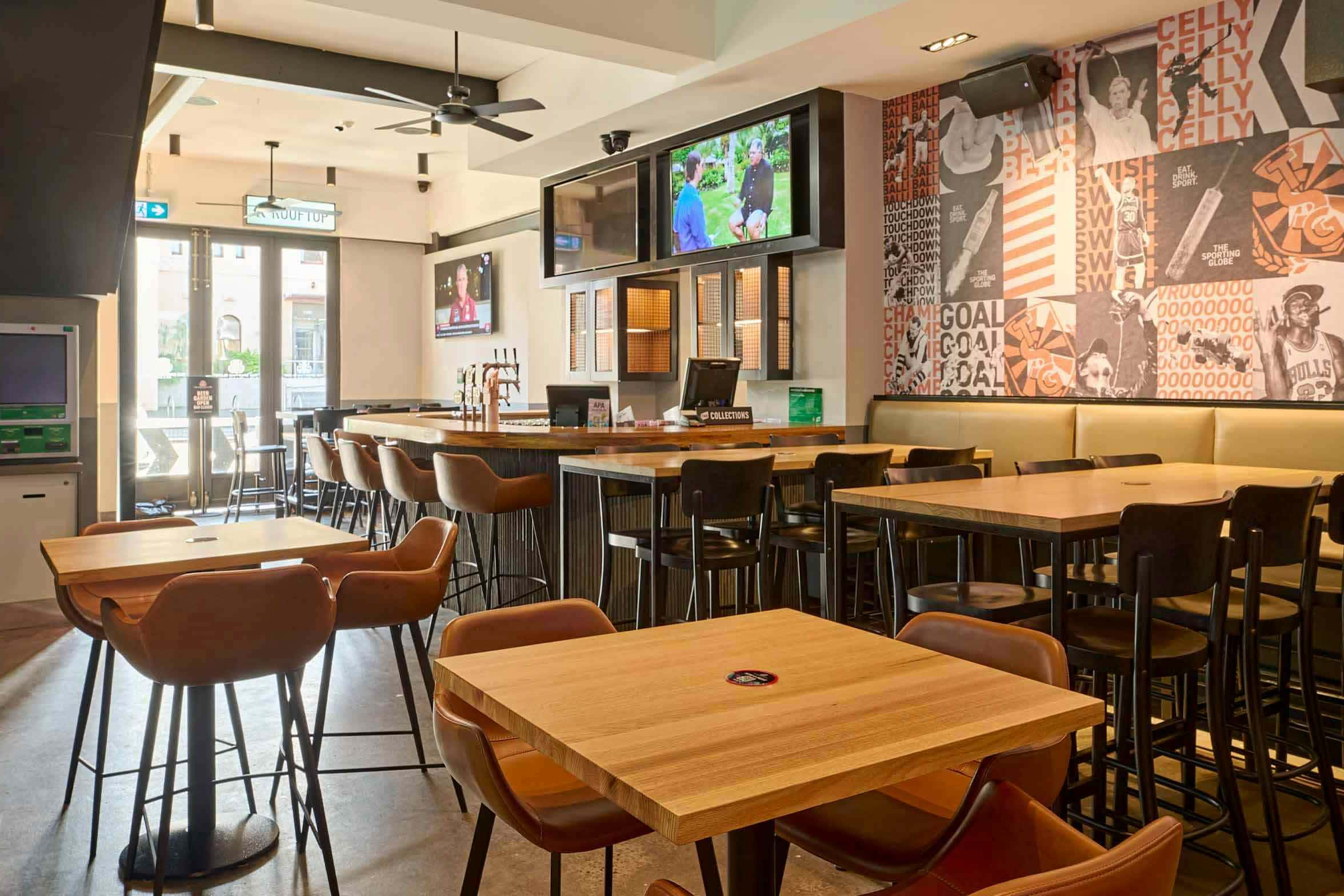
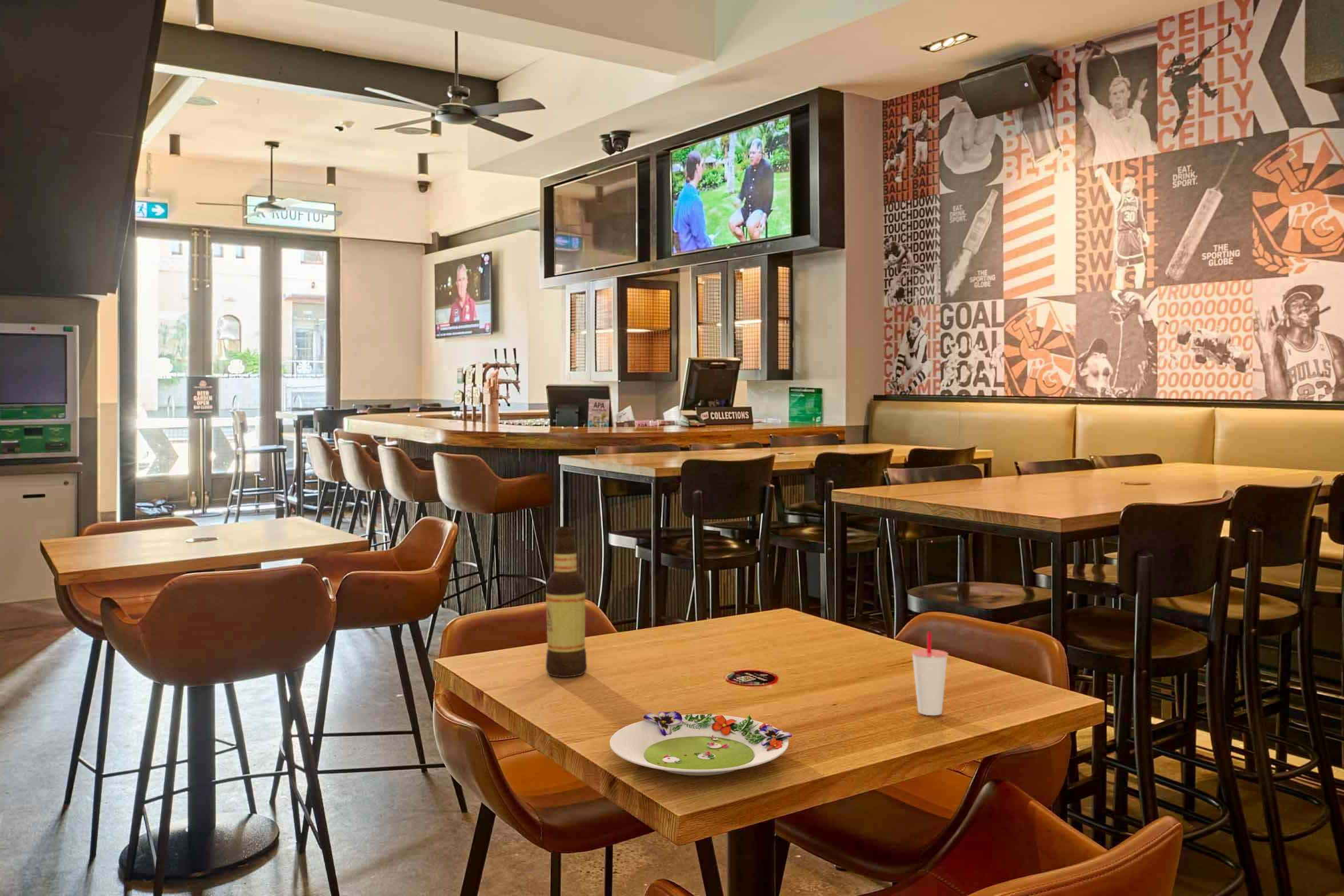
+ bottle [545,526,587,678]
+ cup [911,631,949,716]
+ salad plate [609,711,793,776]
